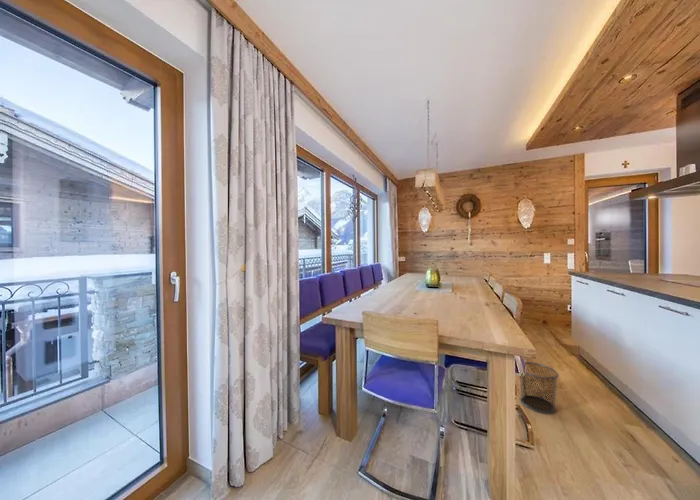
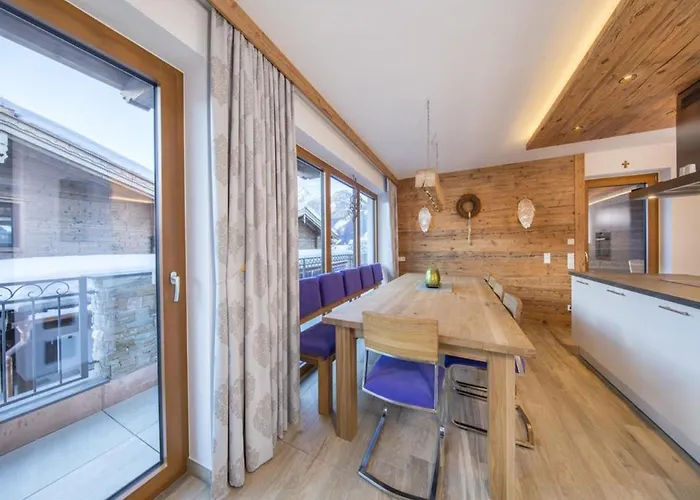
- waste bin [518,361,560,415]
